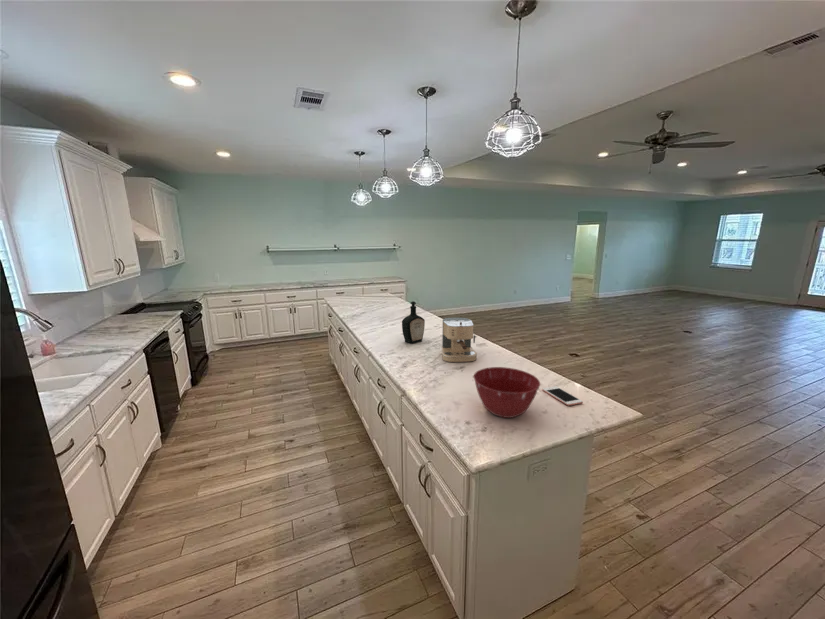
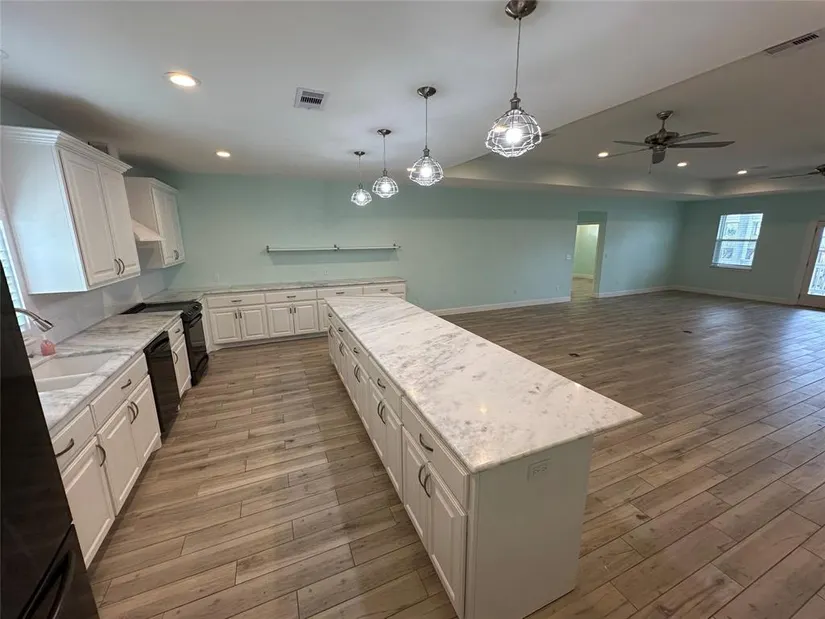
- mixing bowl [473,366,541,419]
- coffee maker [440,317,478,363]
- cell phone [541,385,584,407]
- bottle [401,300,426,344]
